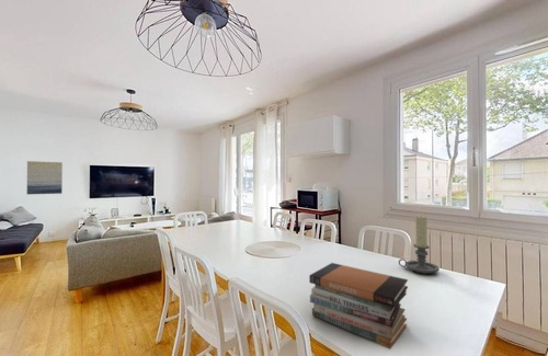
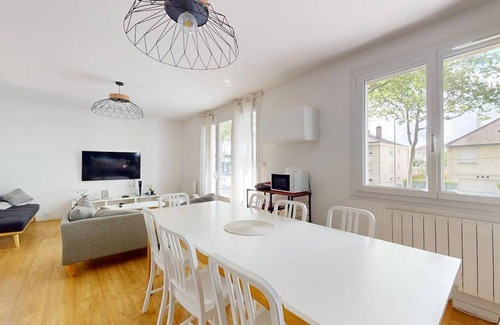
- book stack [308,262,409,351]
- wall art [26,160,64,195]
- candle holder [398,215,441,275]
